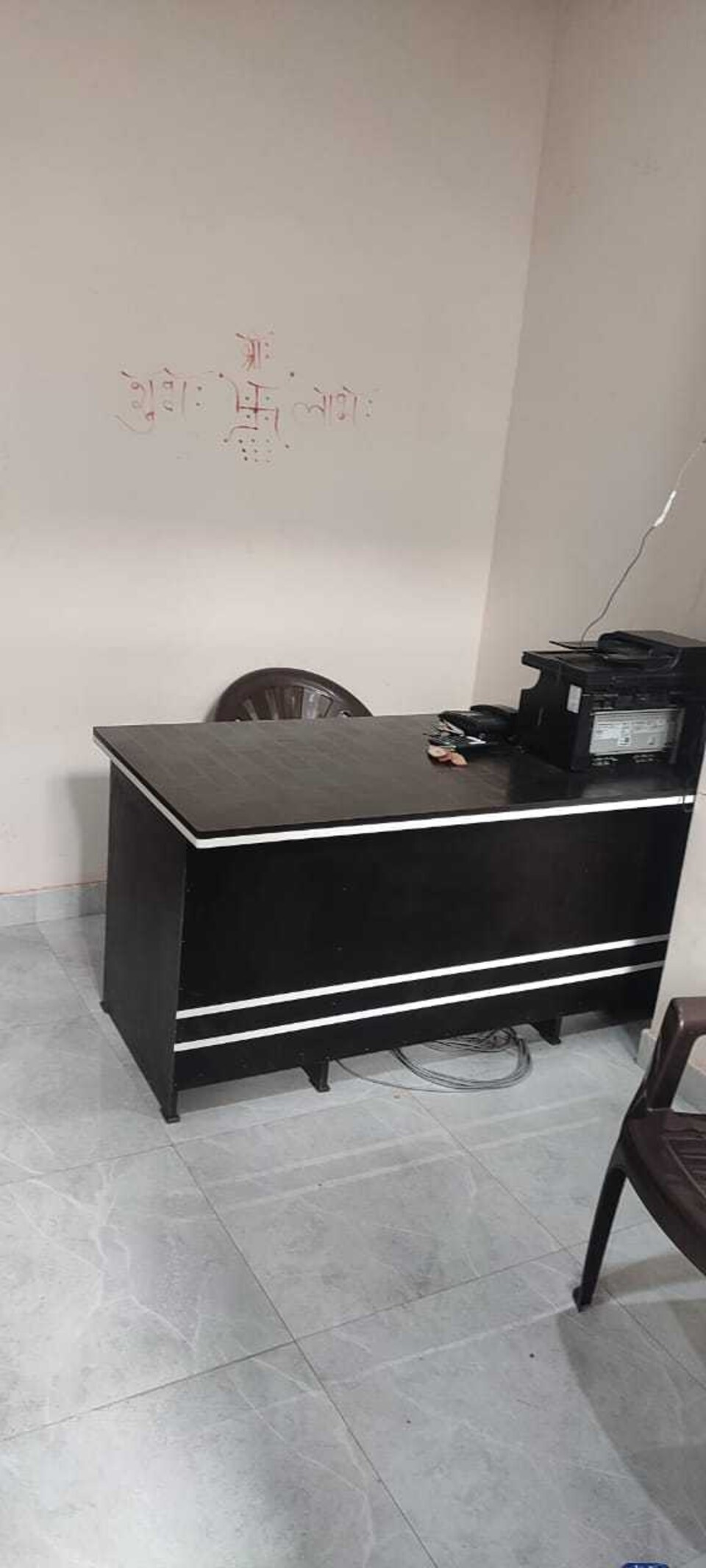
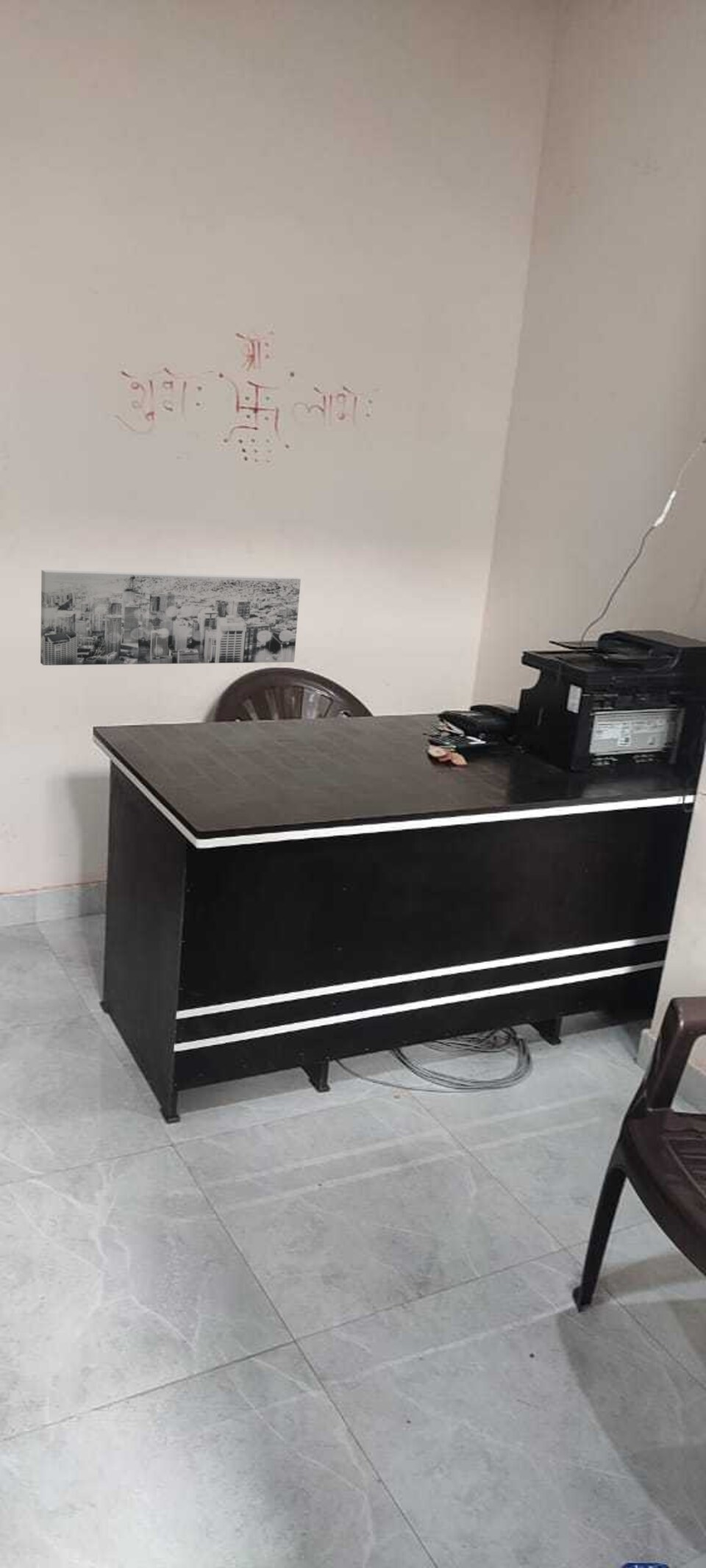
+ wall art [40,569,302,666]
